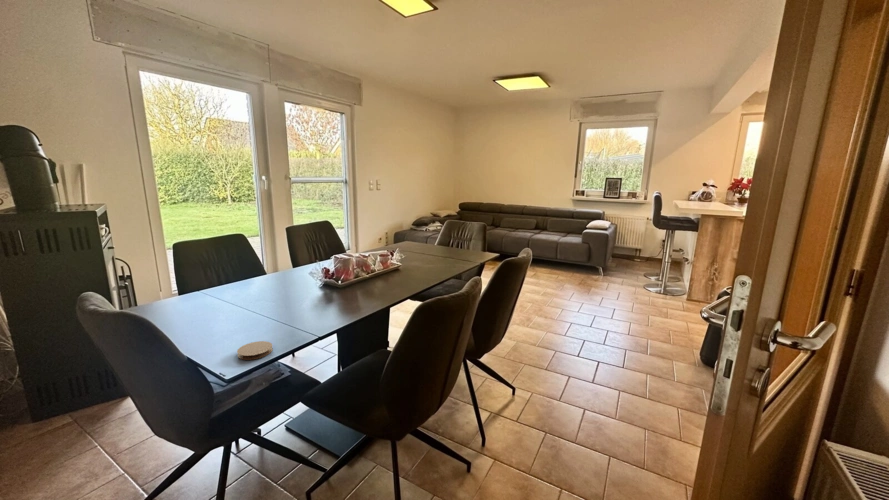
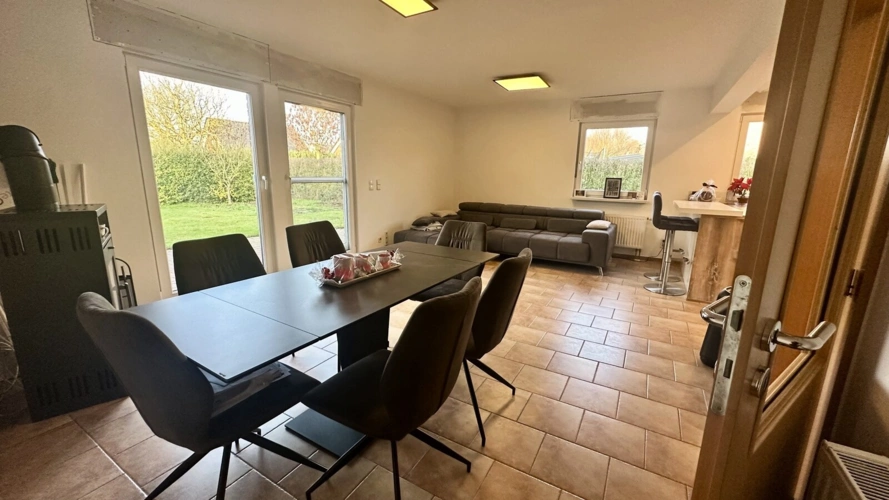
- coaster [236,340,274,361]
